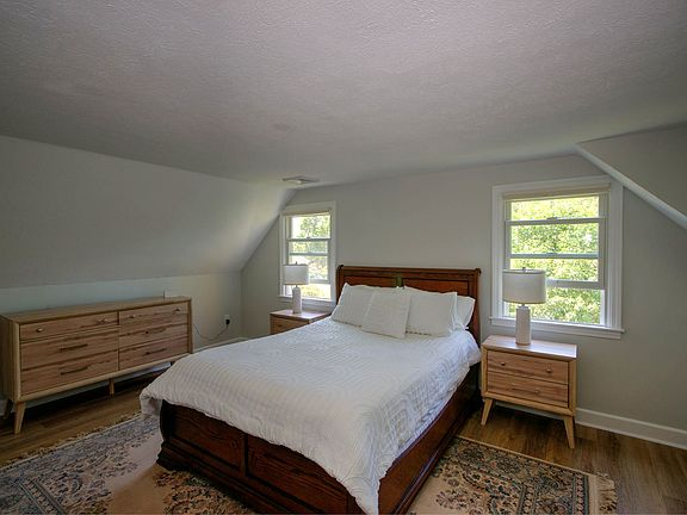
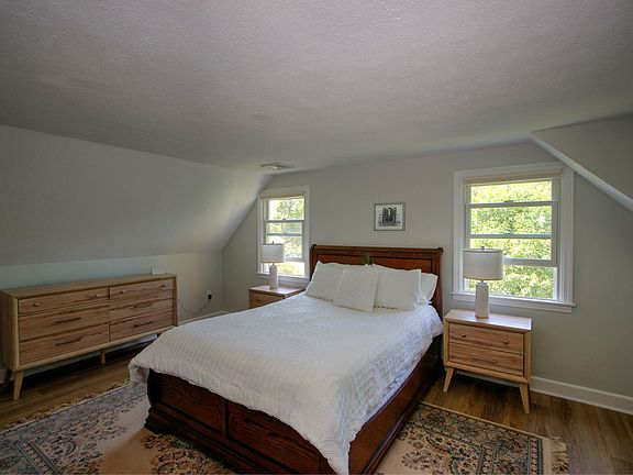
+ wall art [373,201,407,232]
